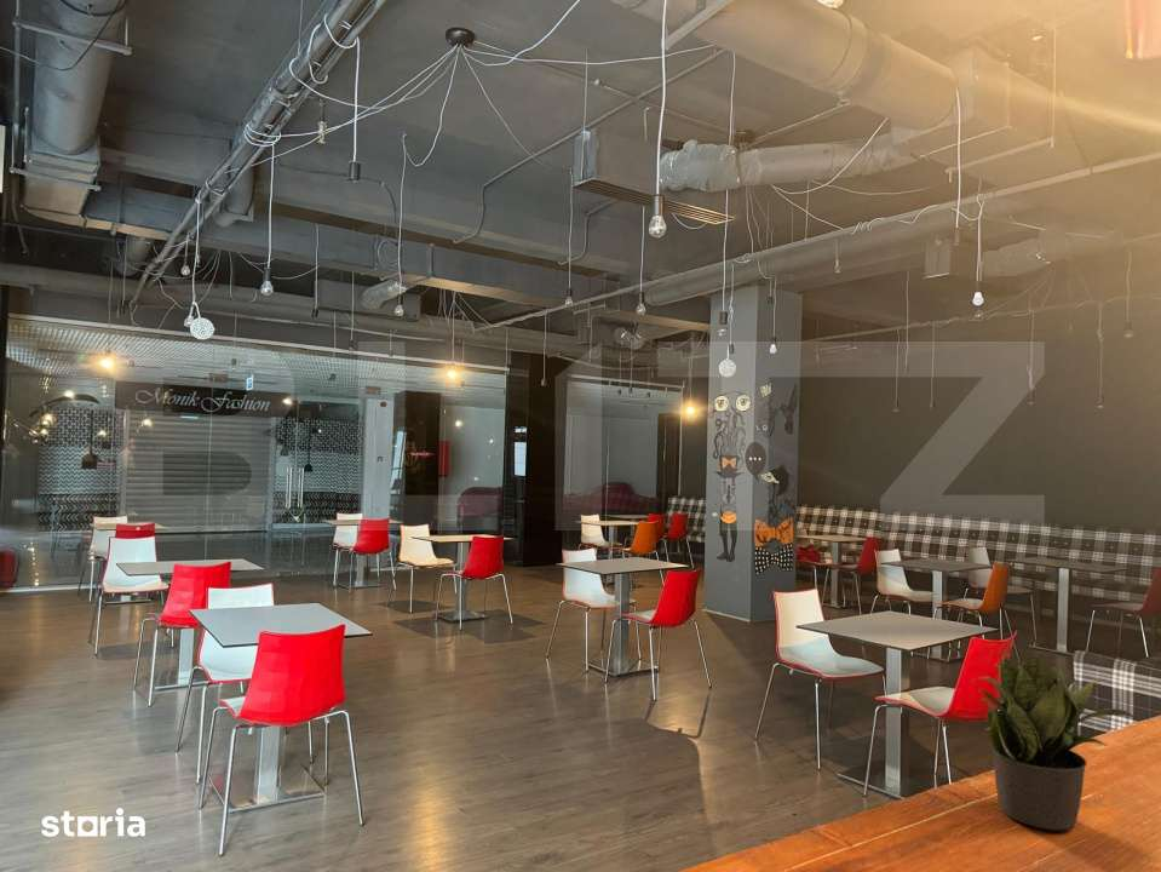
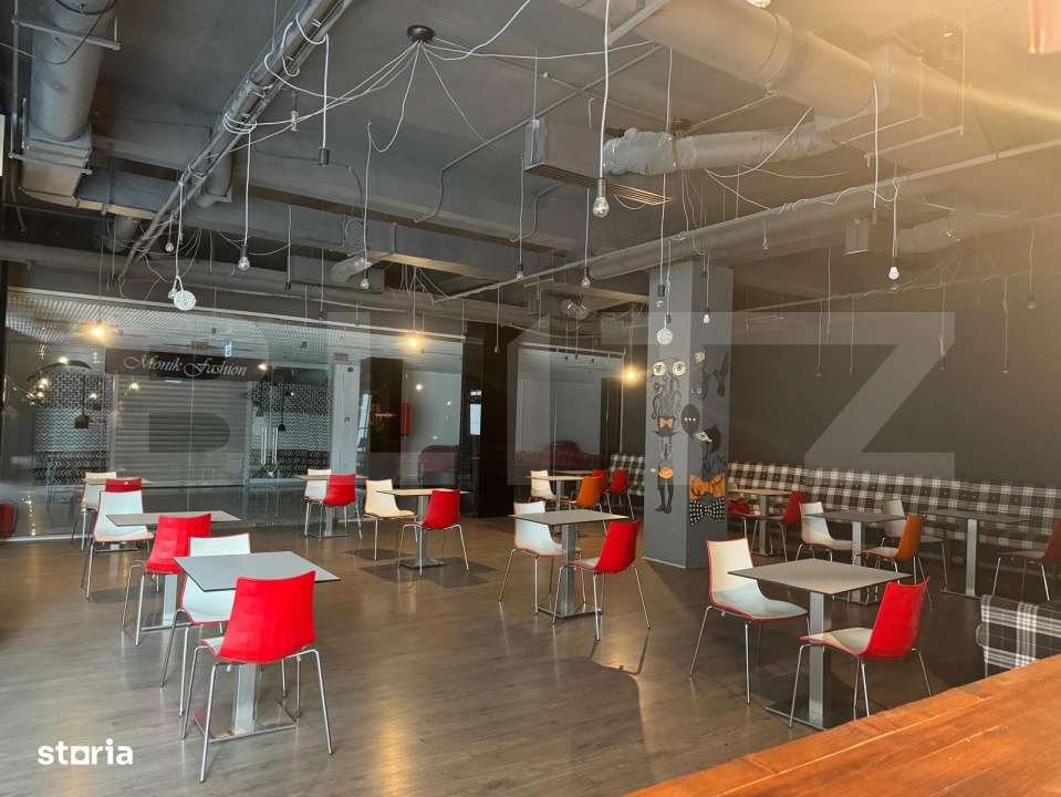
- potted plant [969,644,1138,832]
